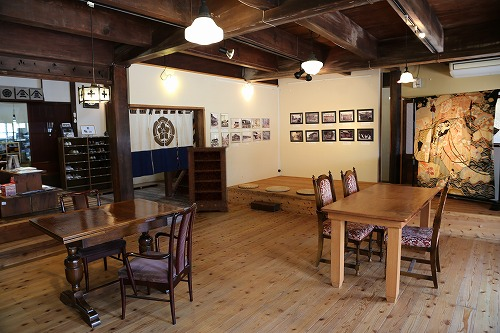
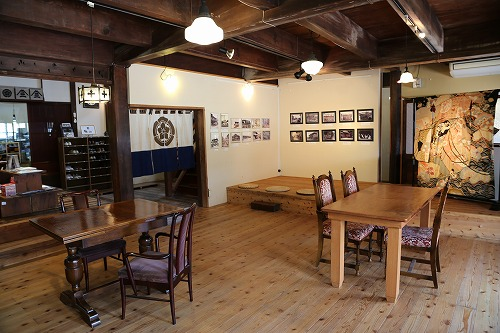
- bookshelf [186,146,229,213]
